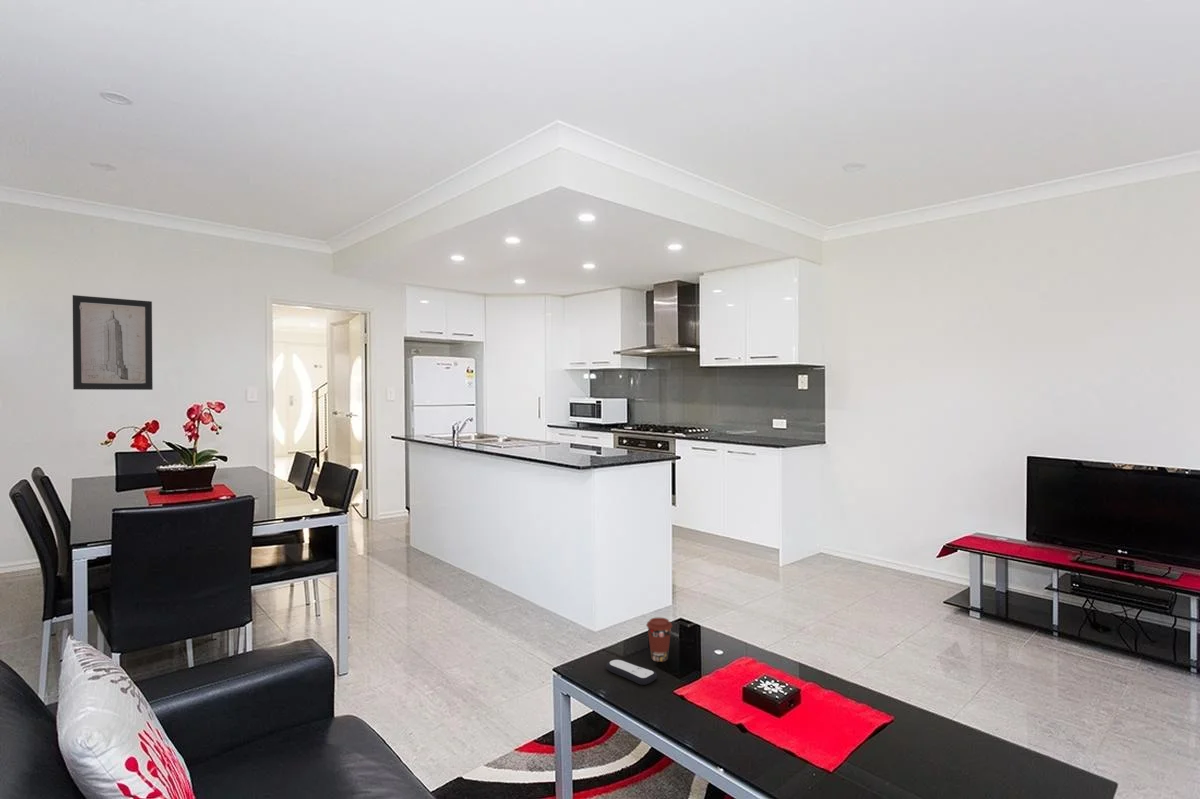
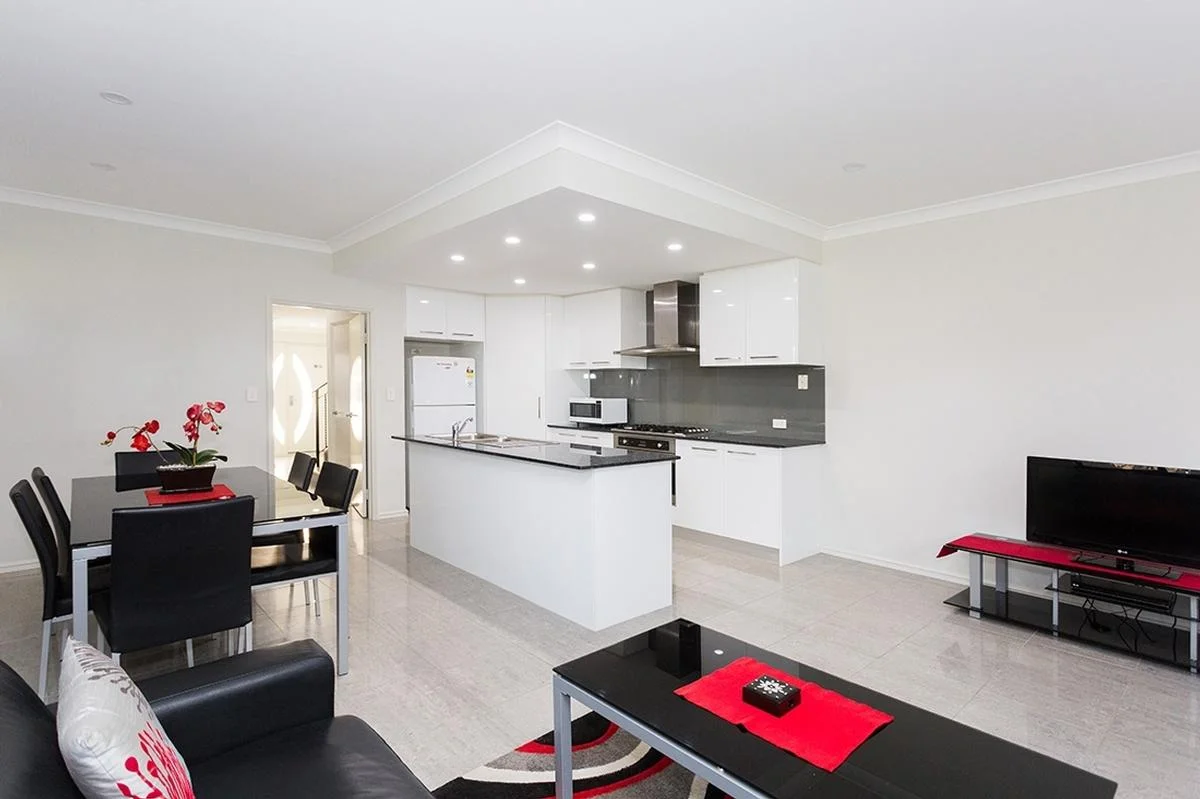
- remote control [605,658,658,686]
- coffee cup [645,617,673,663]
- wall art [72,294,154,391]
